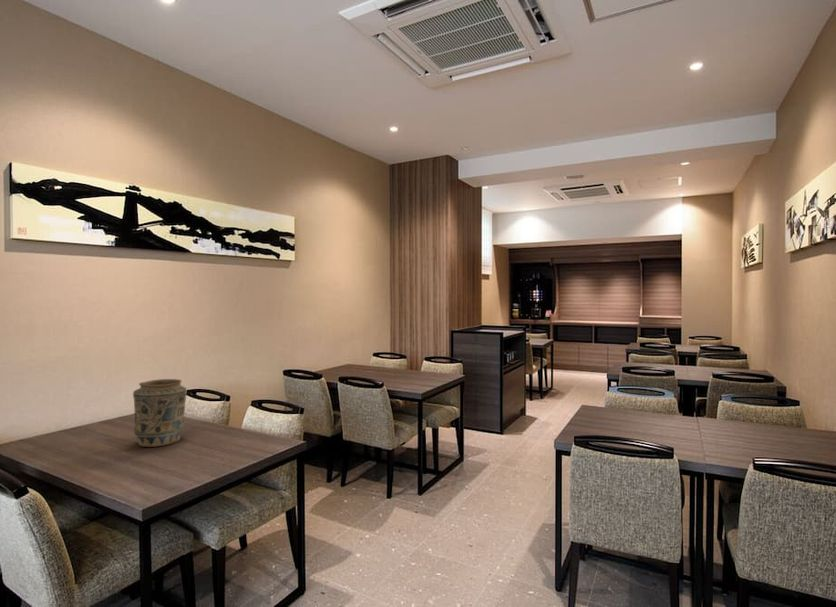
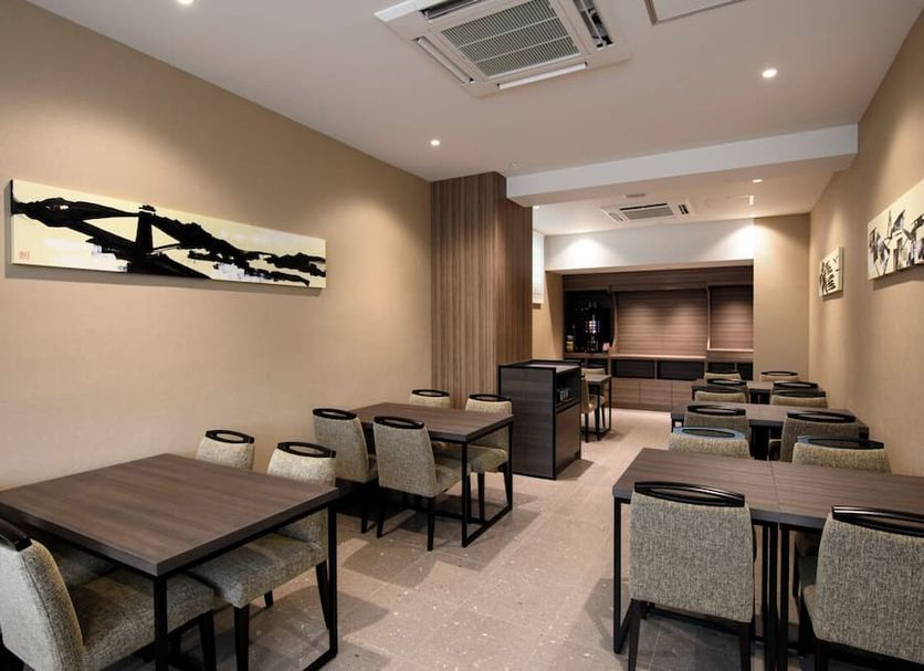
- vase [132,378,188,448]
